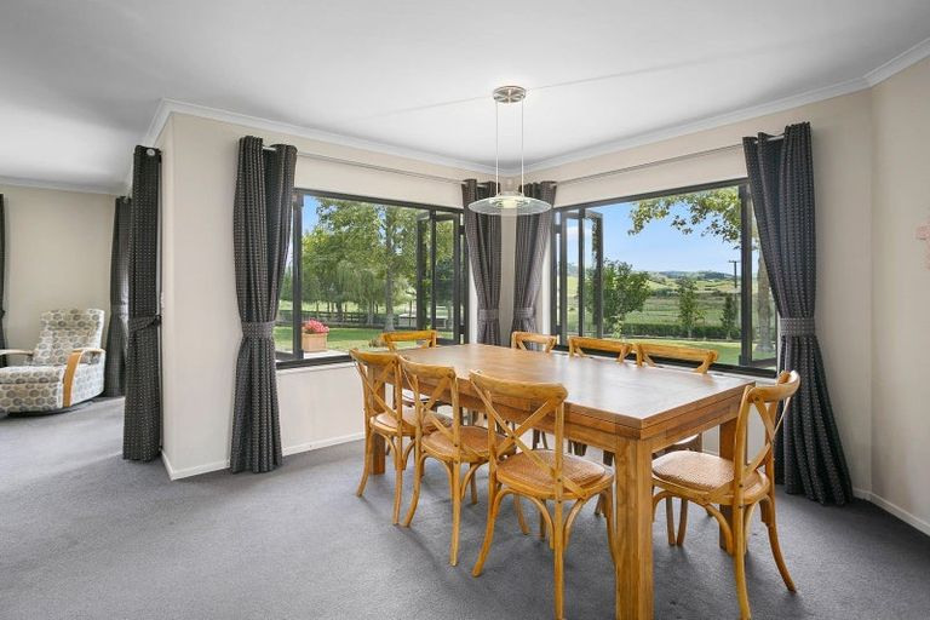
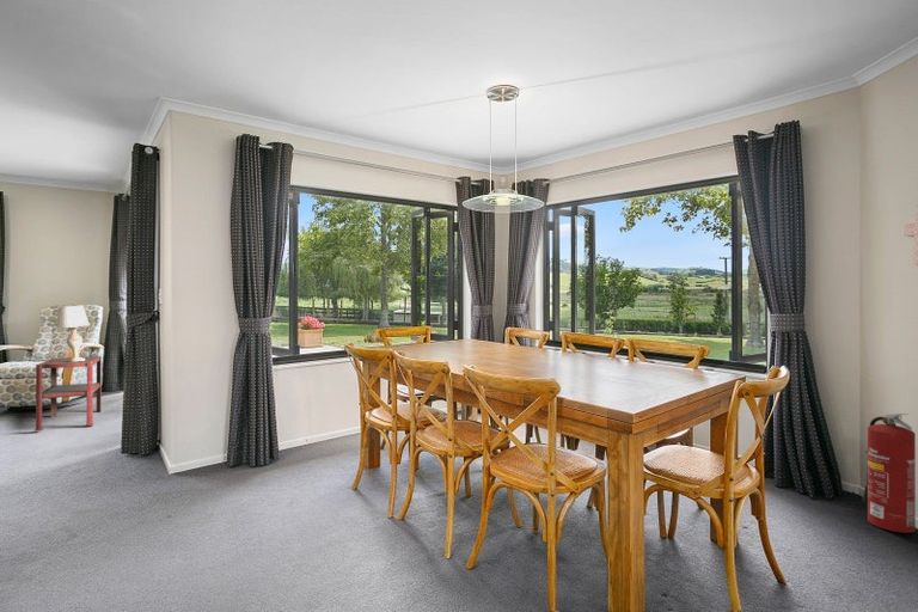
+ fire extinguisher [862,412,917,534]
+ table lamp [55,305,91,362]
+ side table [33,355,103,433]
